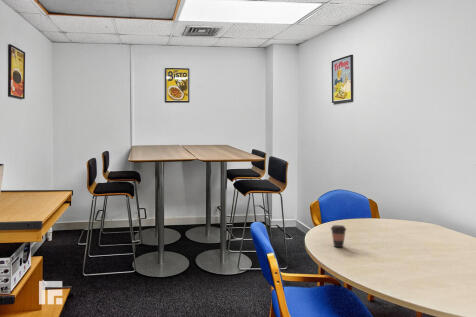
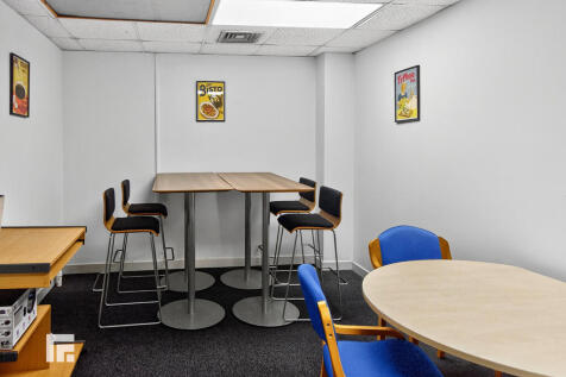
- coffee cup [330,224,348,248]
